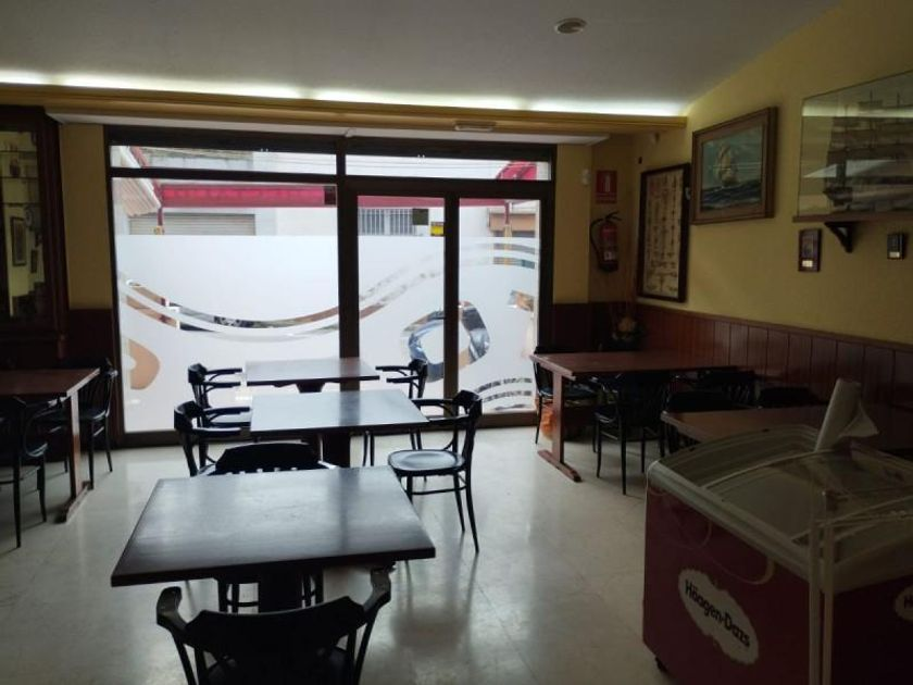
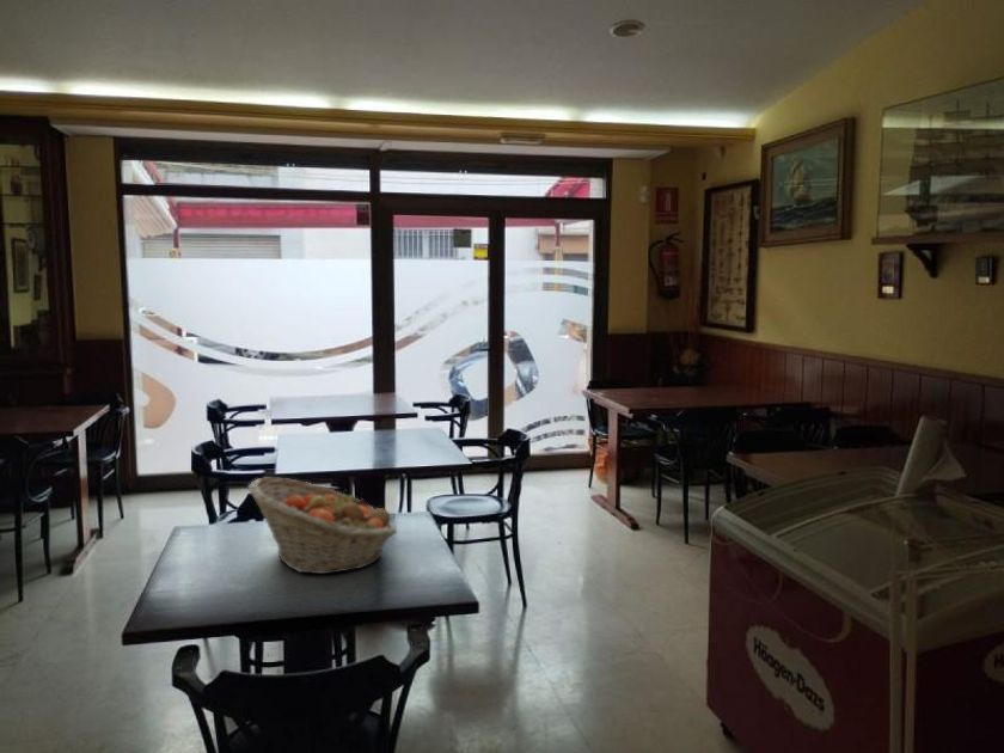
+ fruit basket [246,477,398,575]
